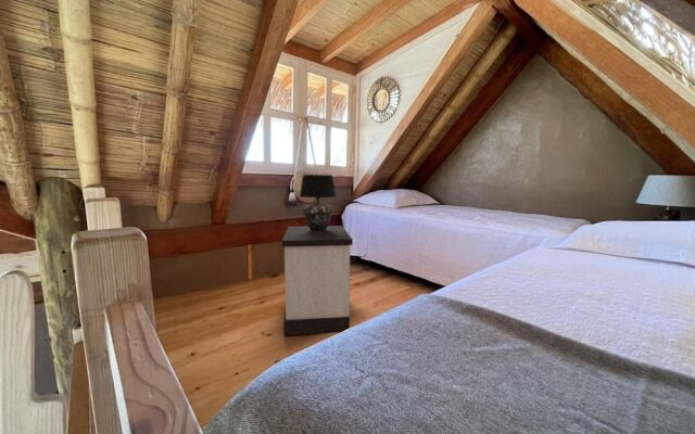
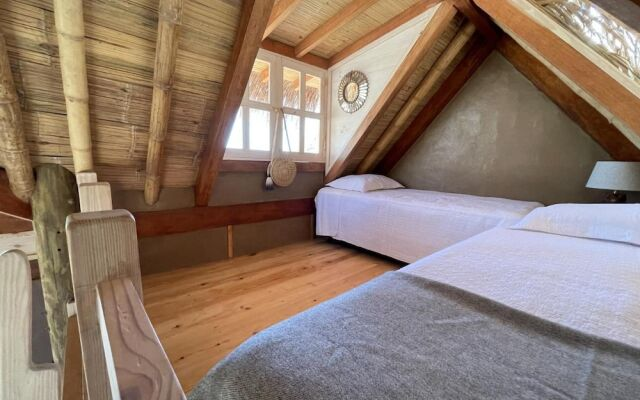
- table lamp [299,174,338,231]
- nightstand [281,225,354,336]
